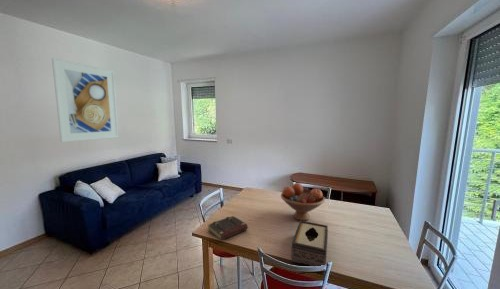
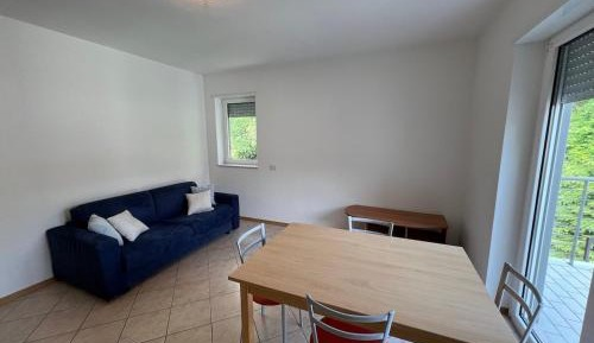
- book [207,215,249,241]
- tissue box [290,220,329,271]
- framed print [51,57,120,143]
- fruit bowl [280,182,326,221]
